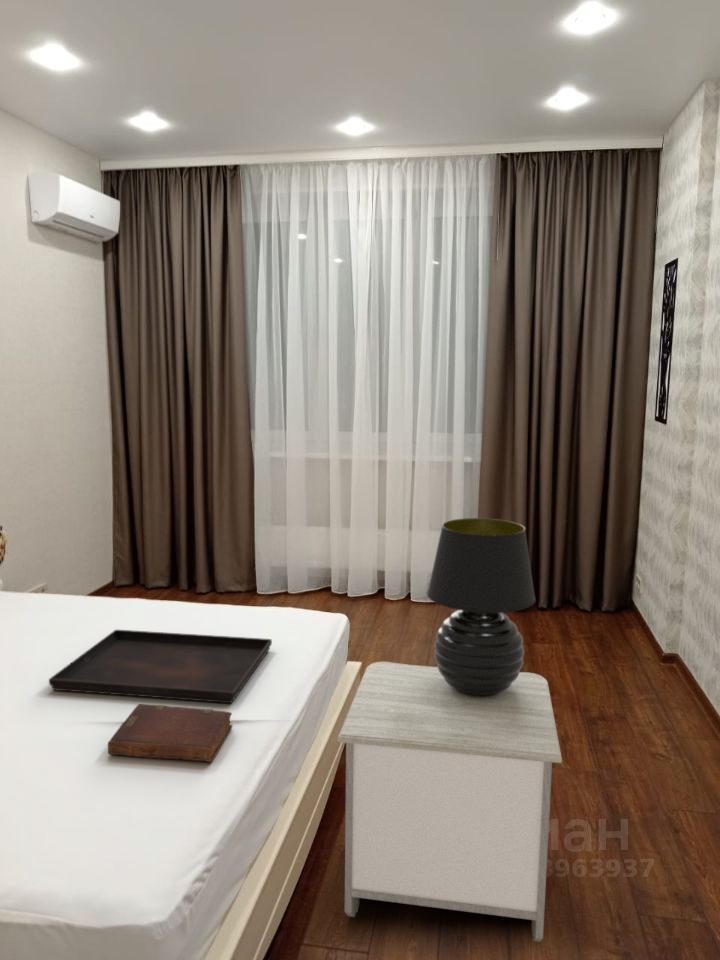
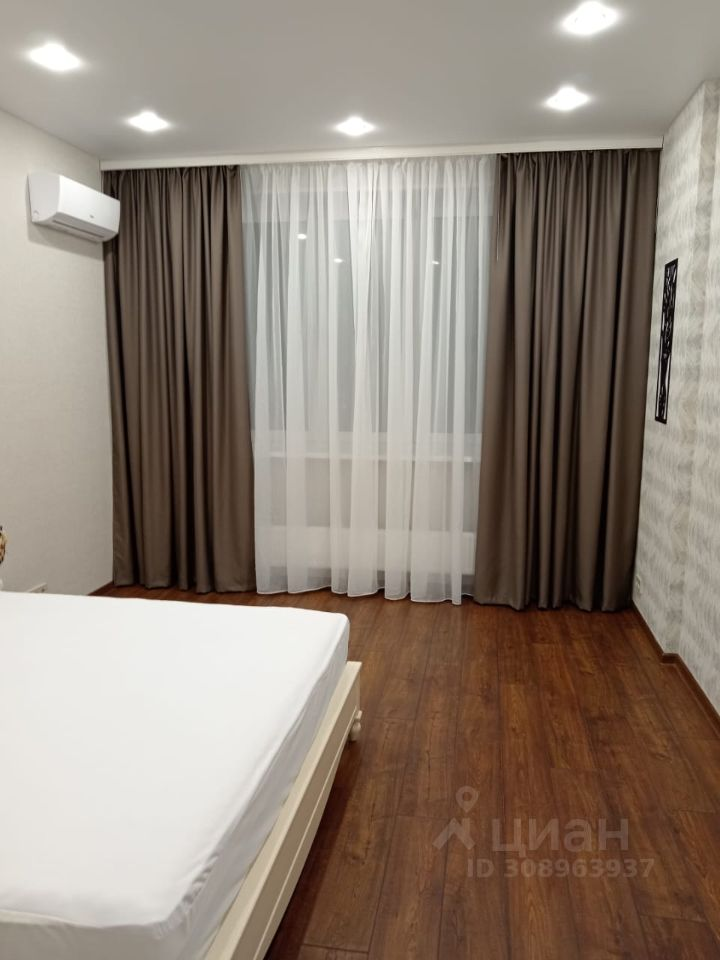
- diary [107,703,233,763]
- serving tray [48,629,273,704]
- table lamp [426,517,537,697]
- nightstand [336,661,563,943]
